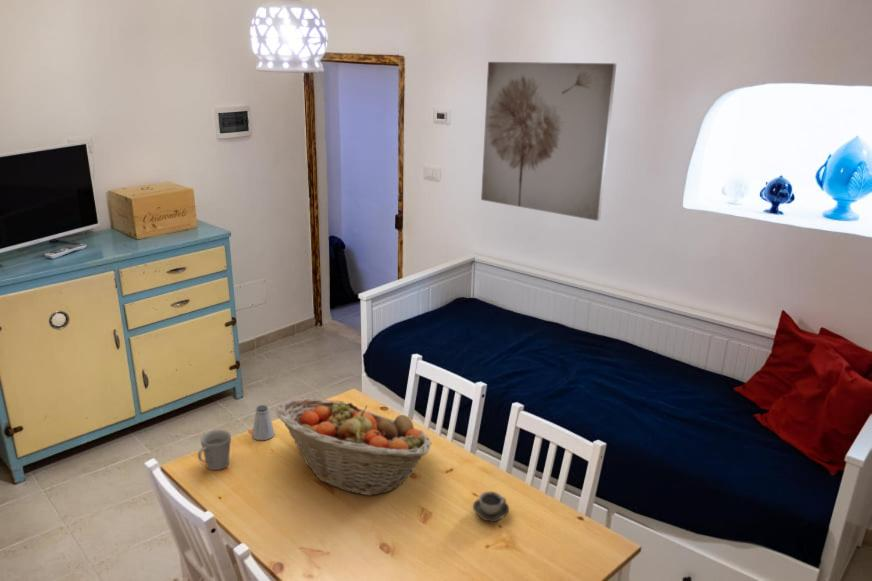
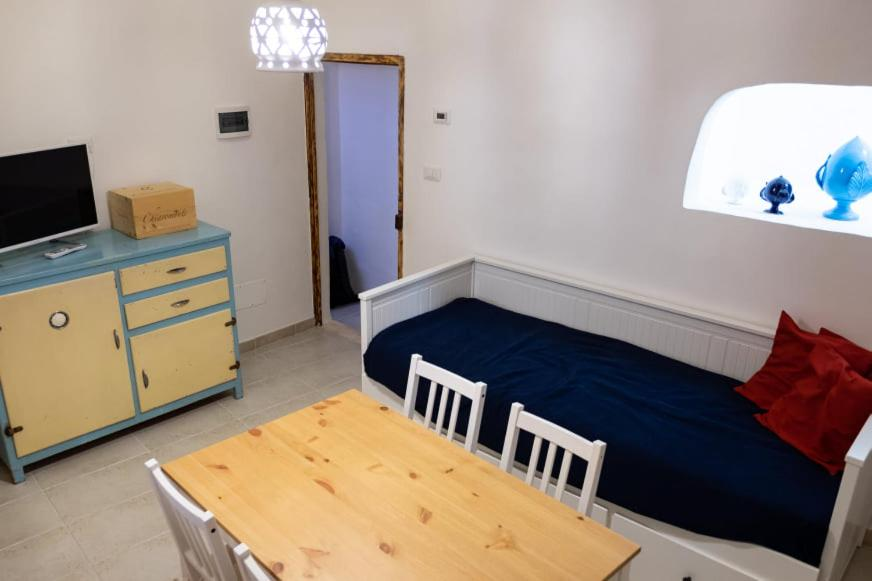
- saltshaker [251,404,276,441]
- fruit basket [274,398,433,497]
- wall art [480,61,617,222]
- mug [197,429,232,471]
- cup [472,490,510,523]
